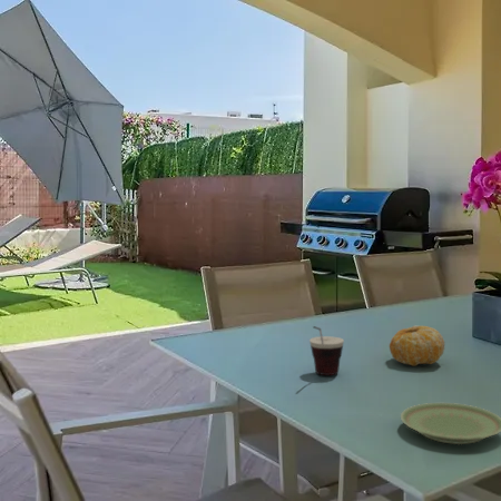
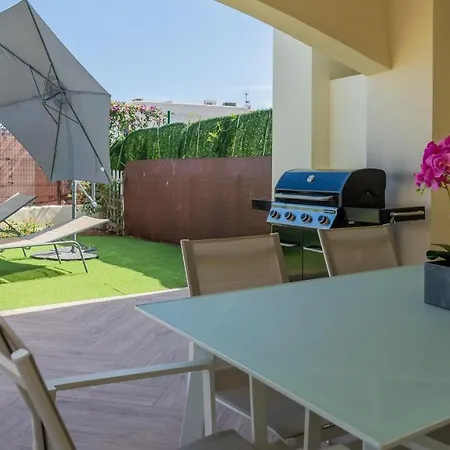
- fruit [389,324,446,367]
- plate [400,402,501,445]
- cup [308,325,345,376]
